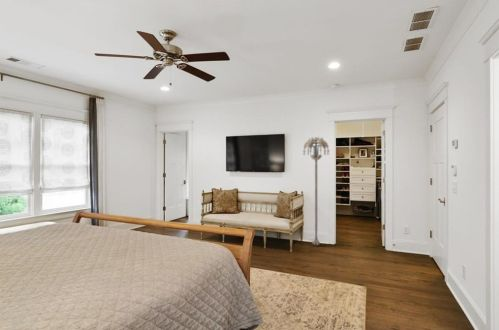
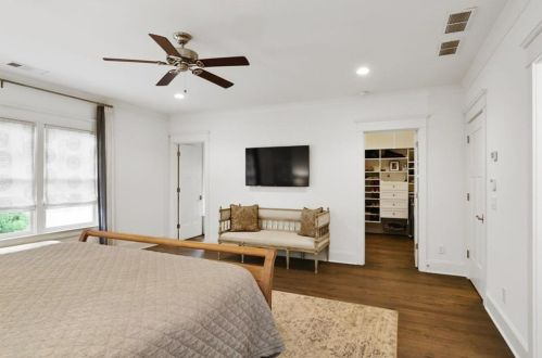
- floor lamp [302,136,330,246]
